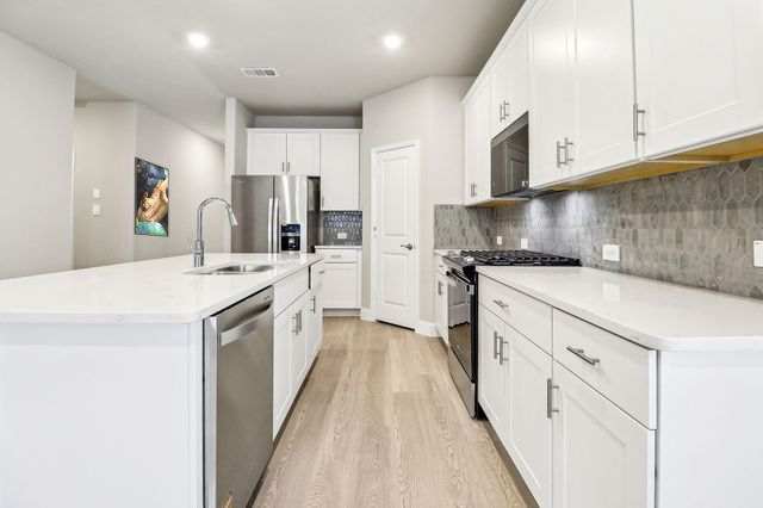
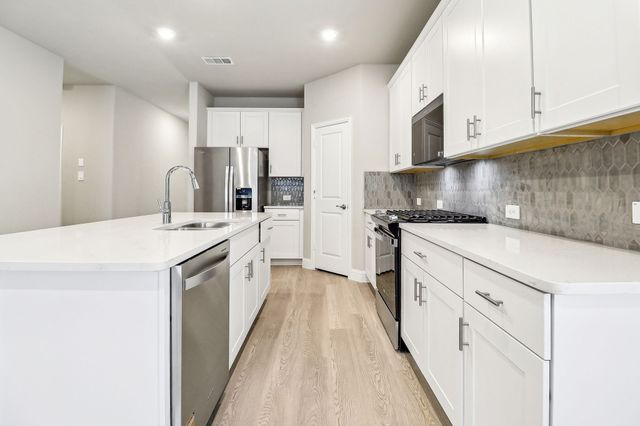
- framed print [134,156,170,238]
